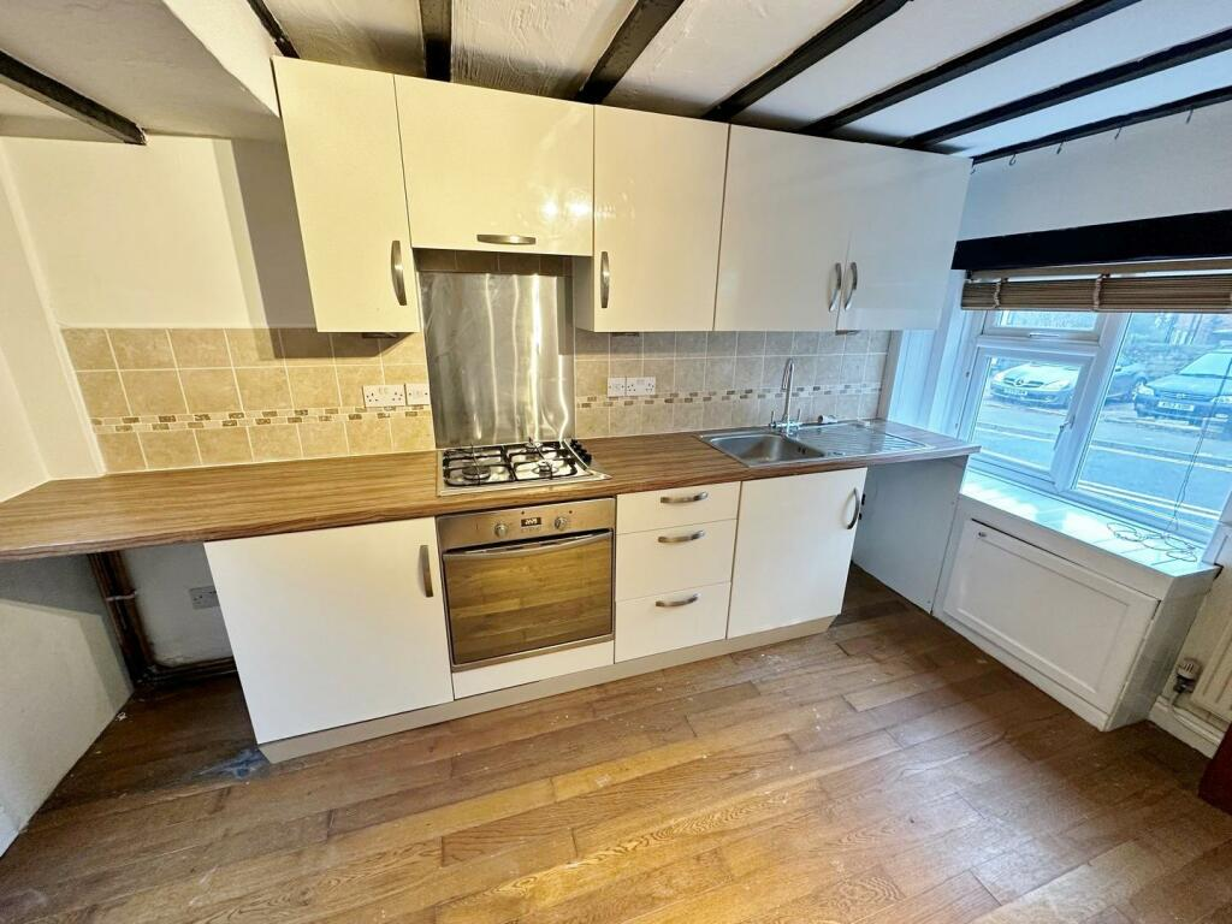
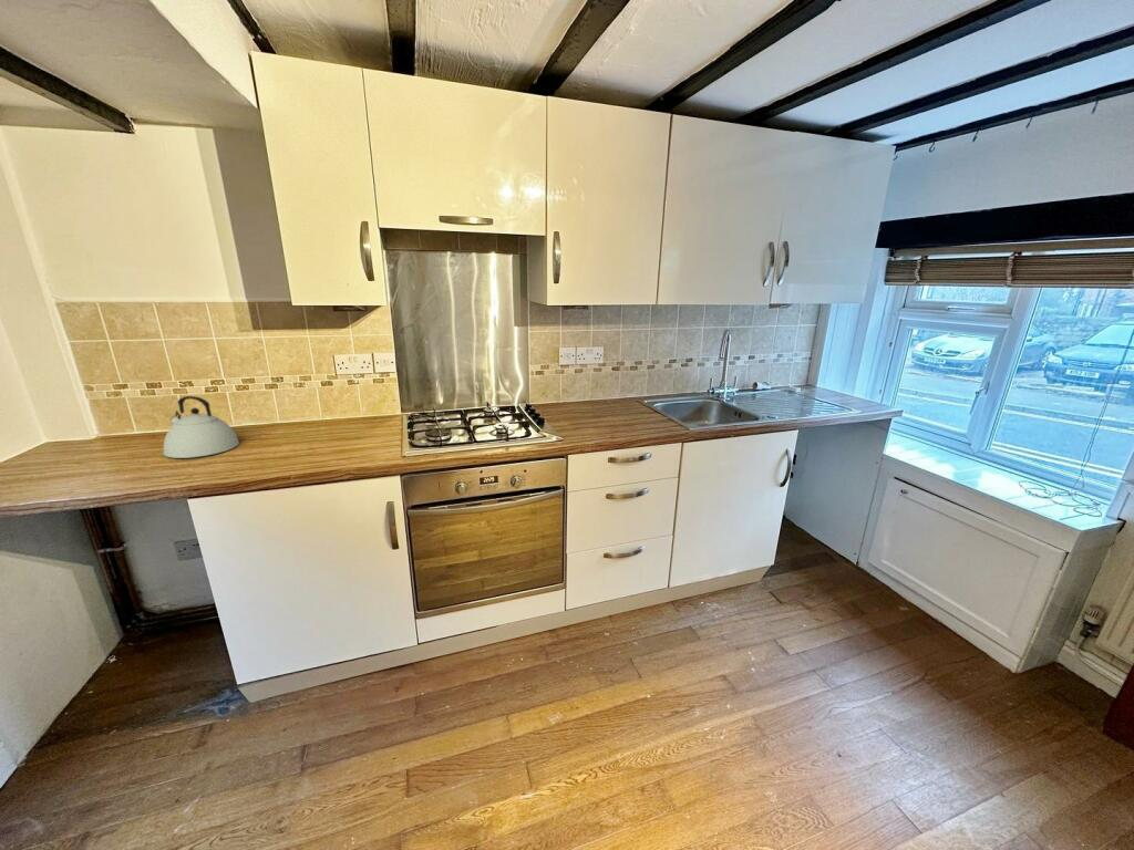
+ kettle [163,395,240,459]
